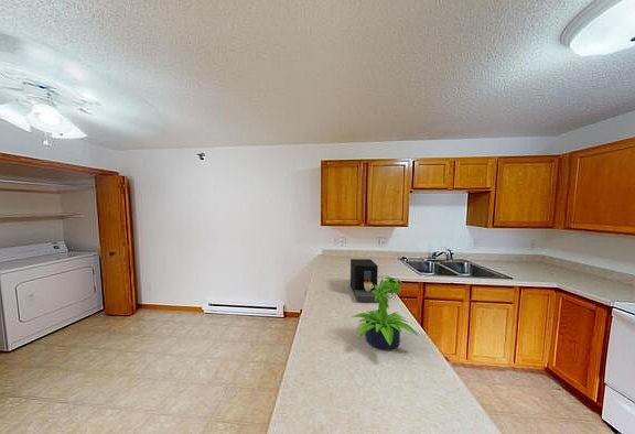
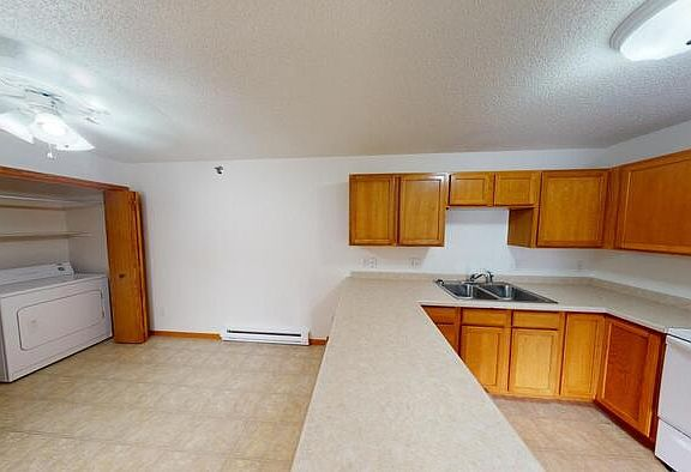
- coffee maker [349,258,379,303]
- potted plant [351,274,420,351]
